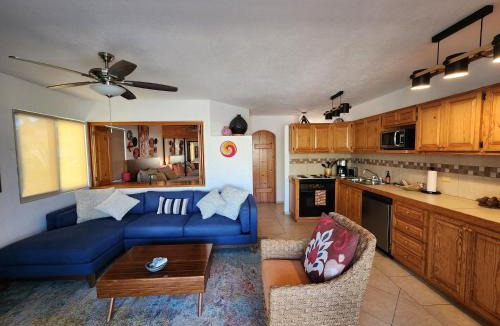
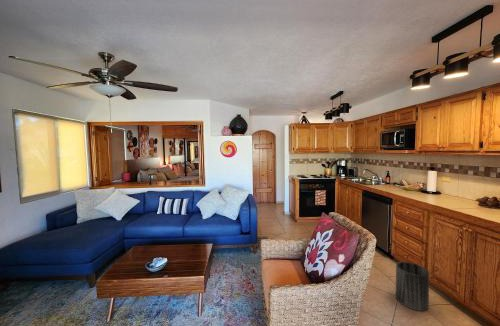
+ trash can [395,261,430,312]
